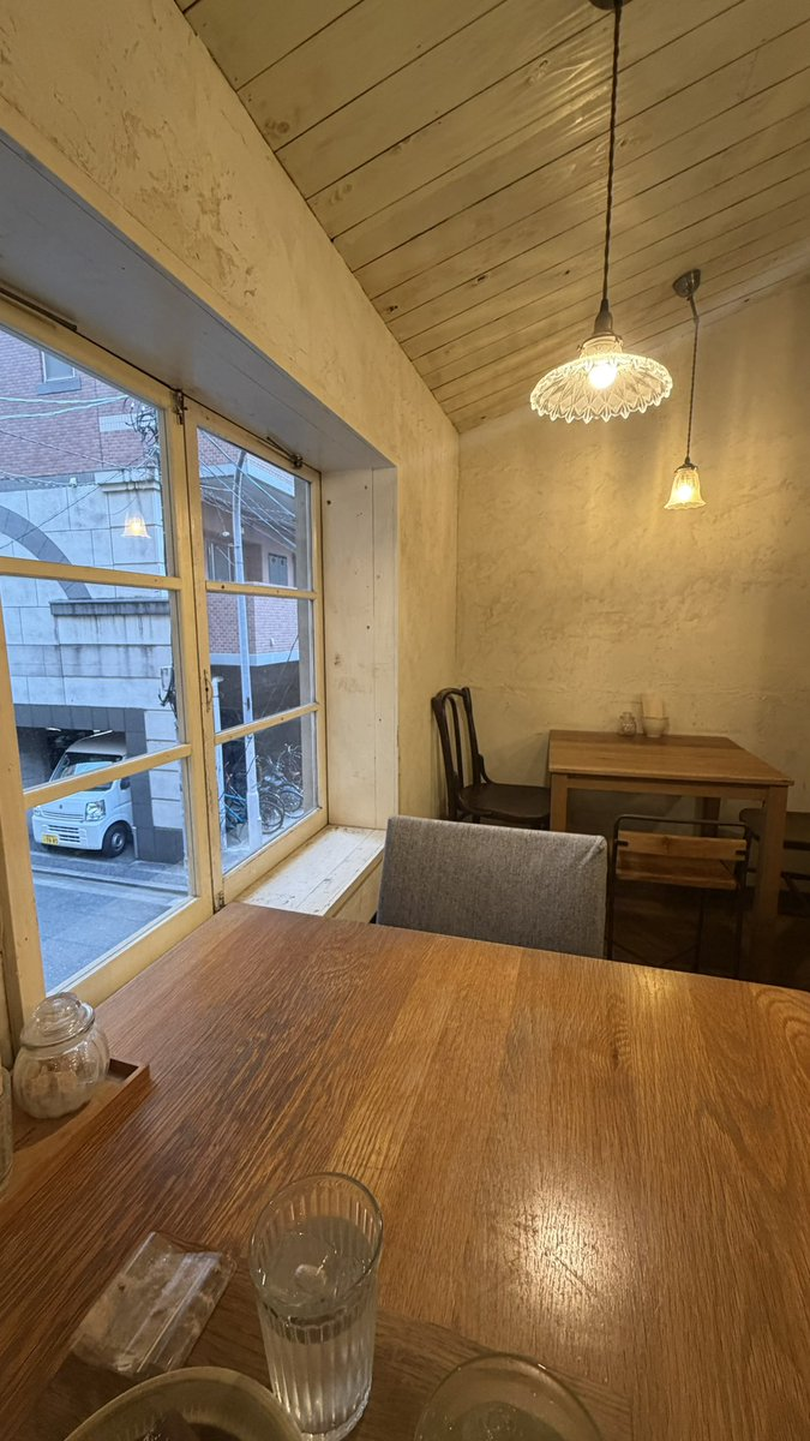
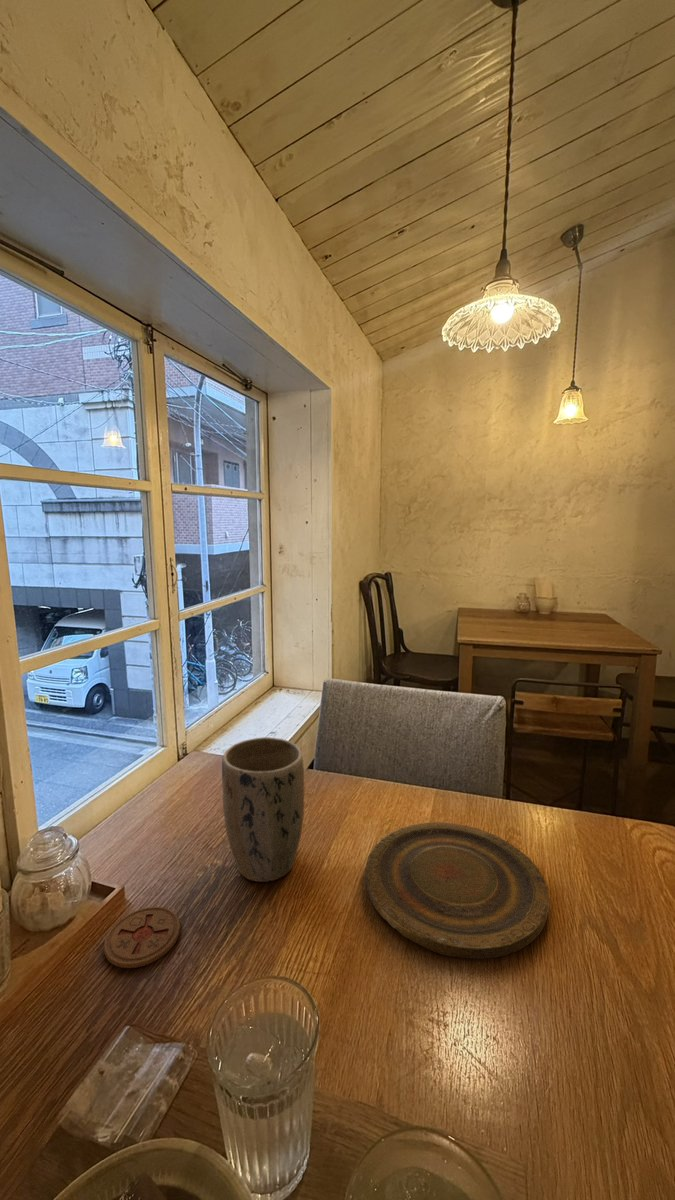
+ coaster [103,906,181,969]
+ plate [364,821,551,959]
+ plant pot [221,736,305,883]
